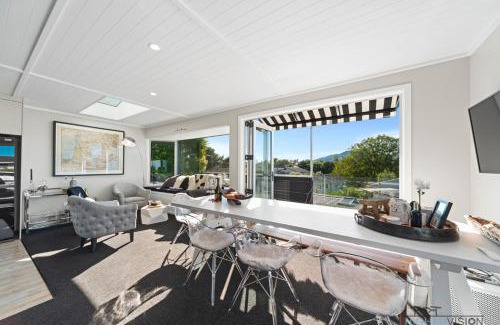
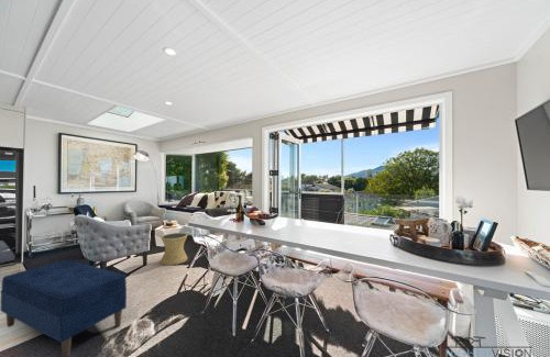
+ bench [0,258,128,357]
+ side table [160,232,189,266]
